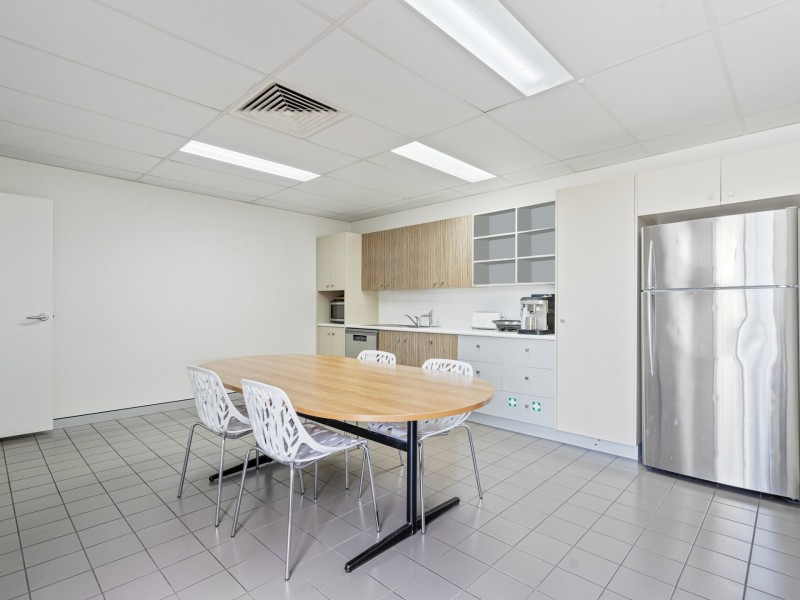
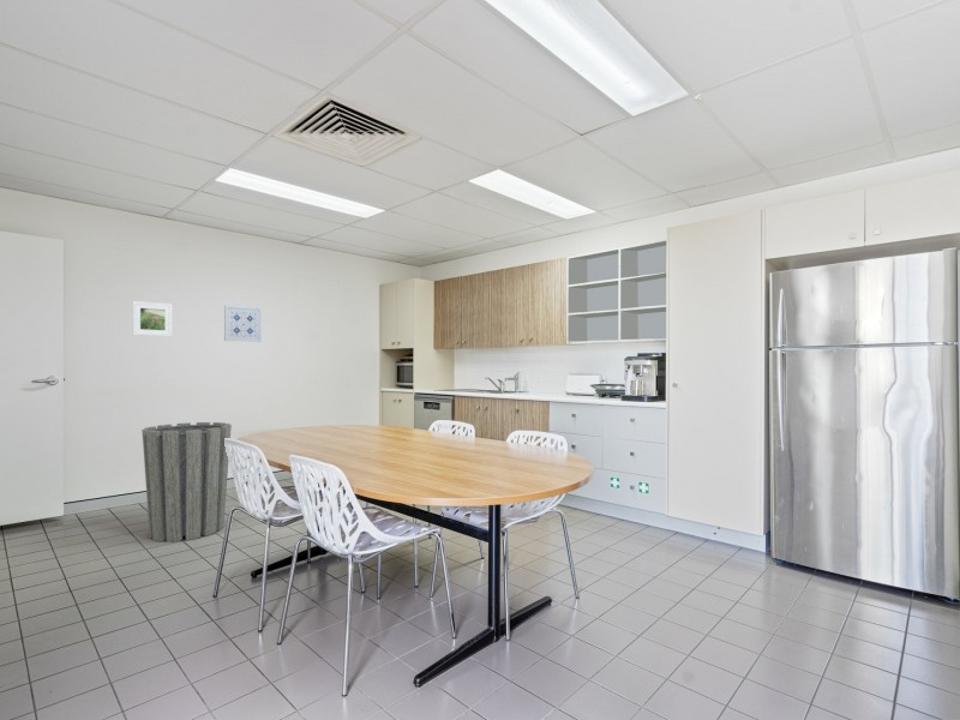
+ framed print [131,300,173,337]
+ trash can [140,421,233,544]
+ wall art [223,305,263,343]
